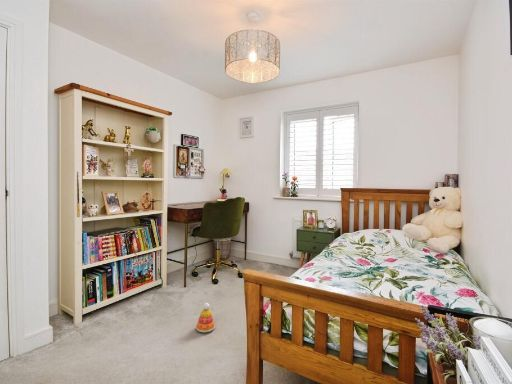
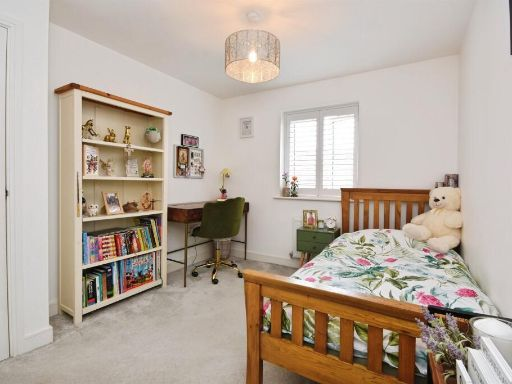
- stacking toy [195,302,216,333]
